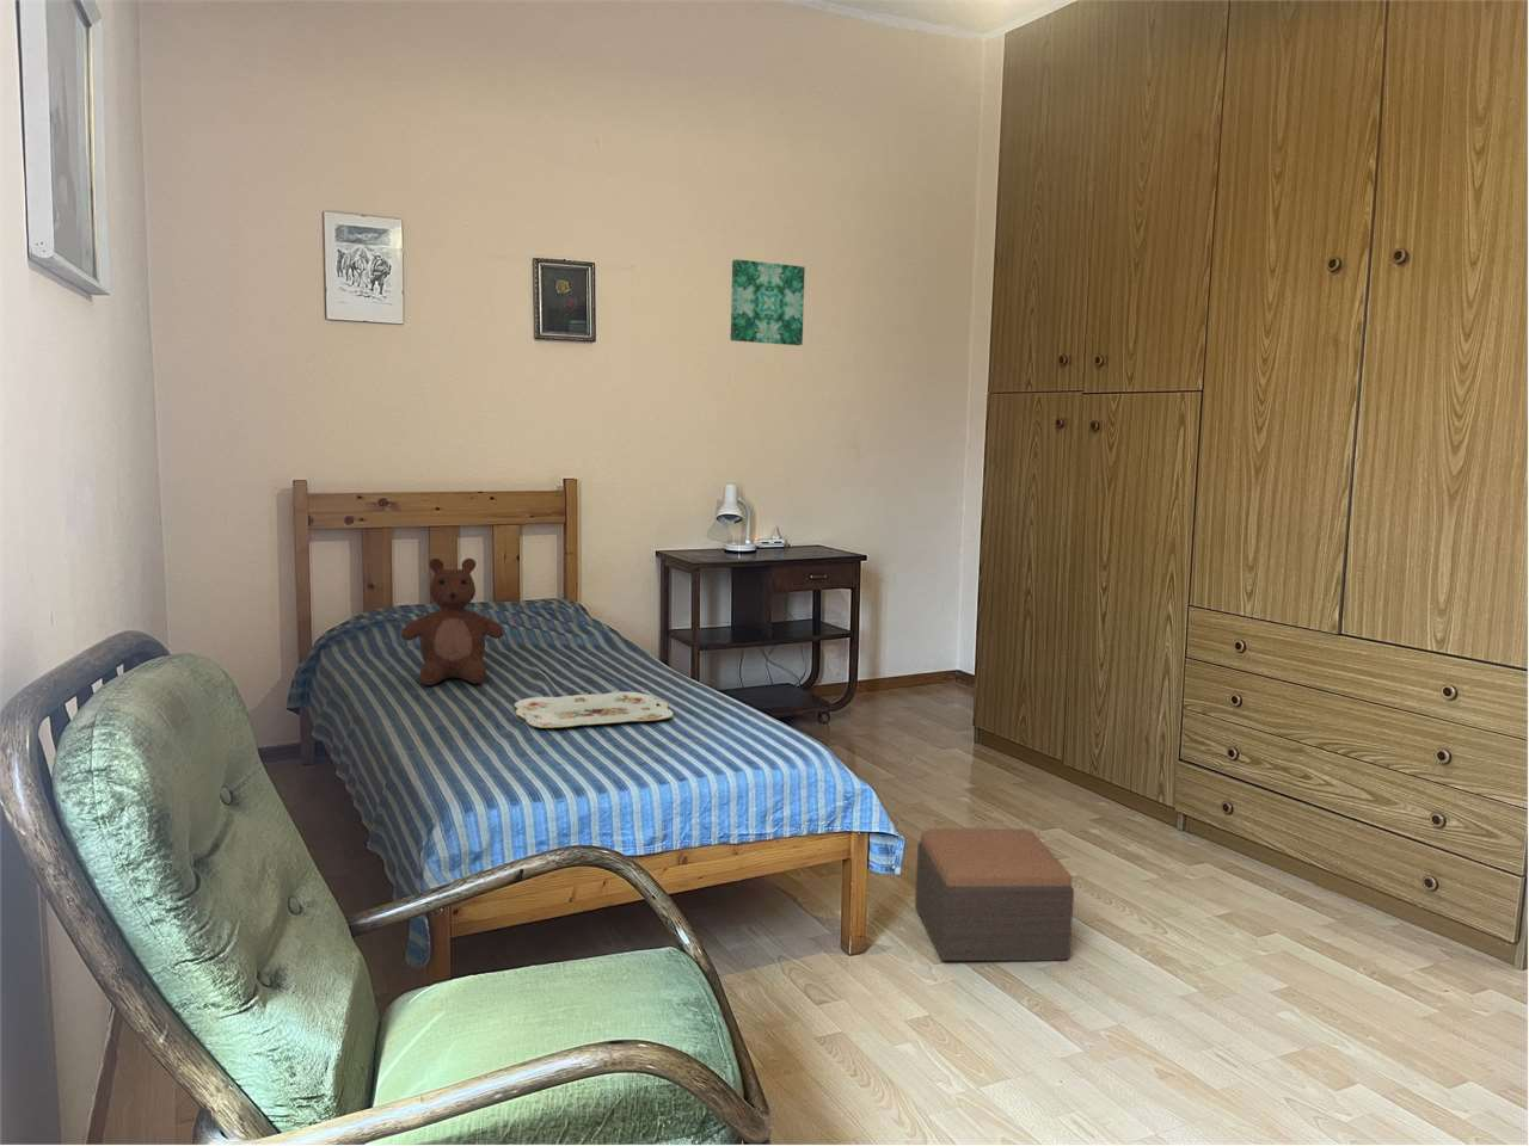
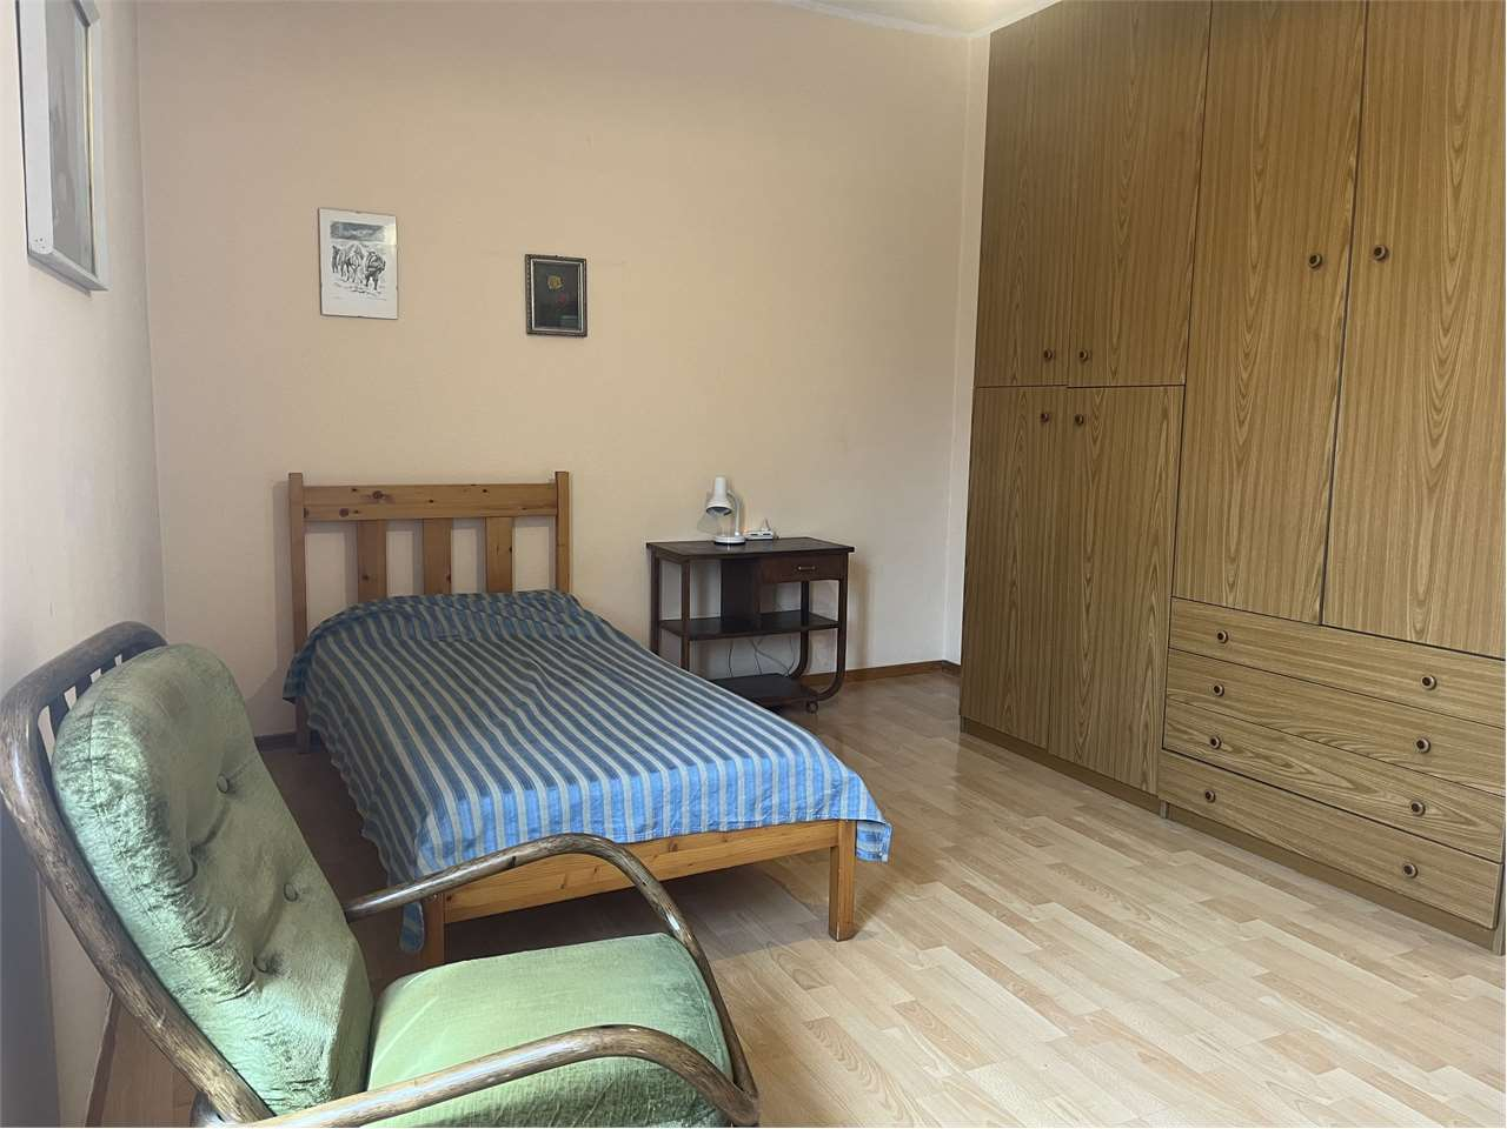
- footstool [914,827,1075,962]
- teddy bear [400,557,504,686]
- serving tray [514,690,674,729]
- wall art [730,258,807,347]
